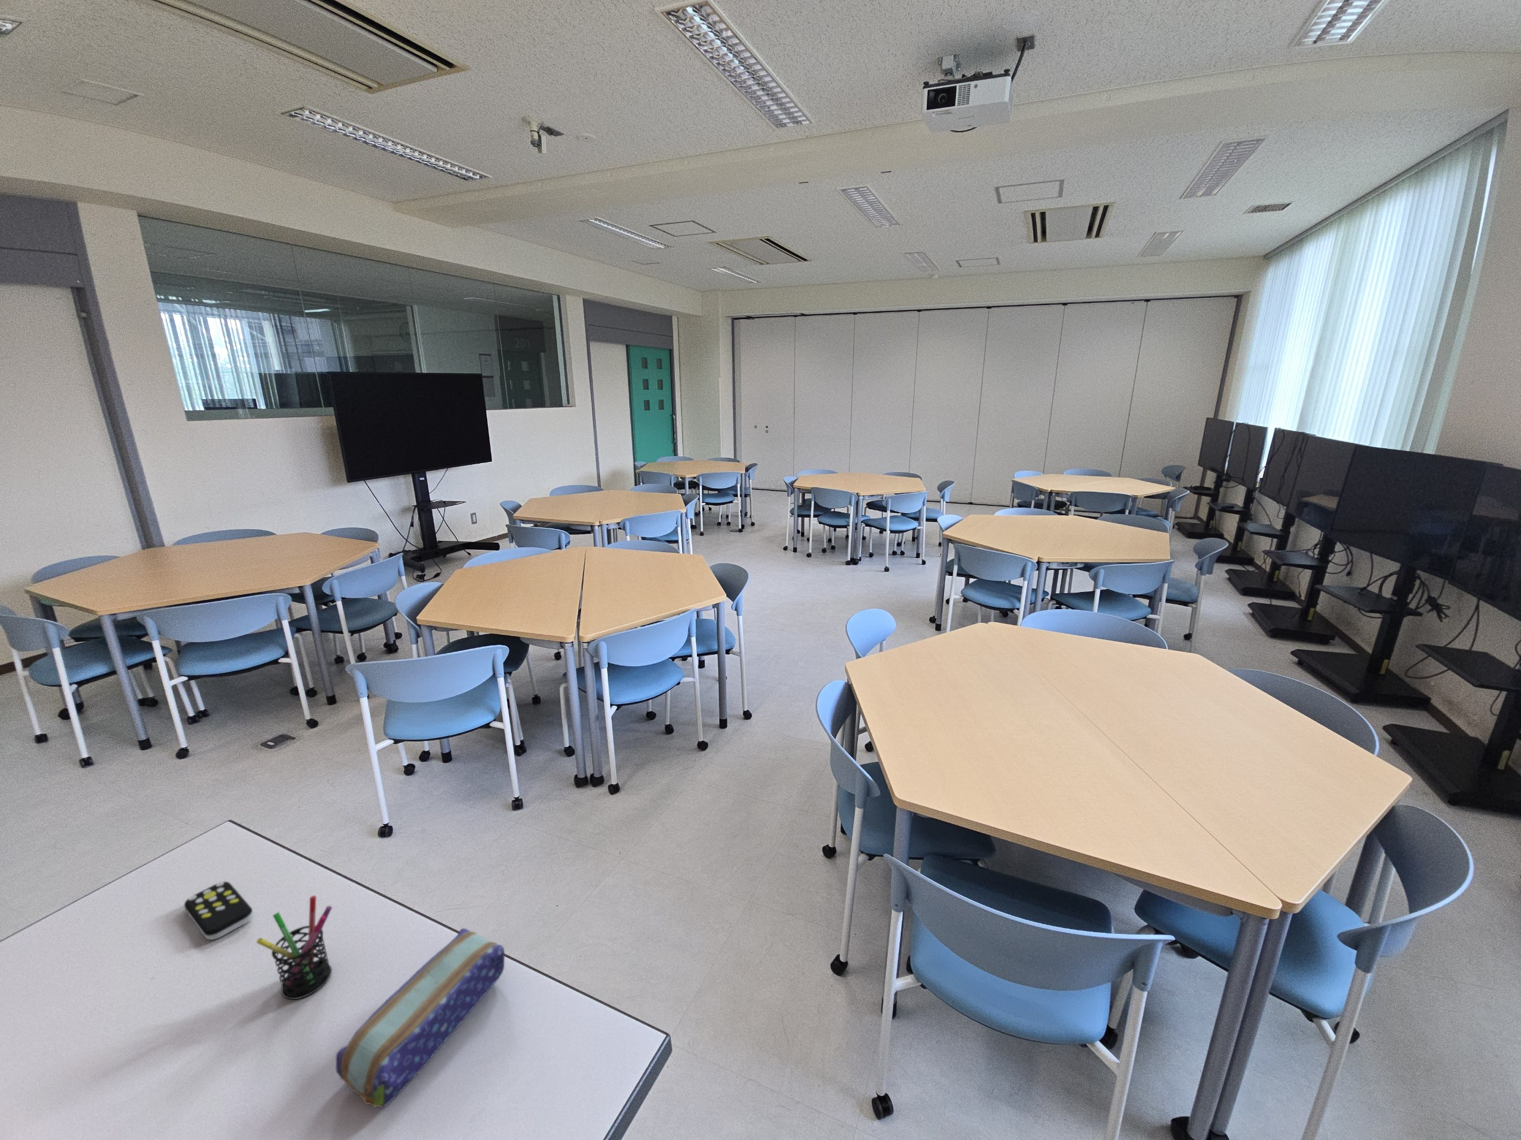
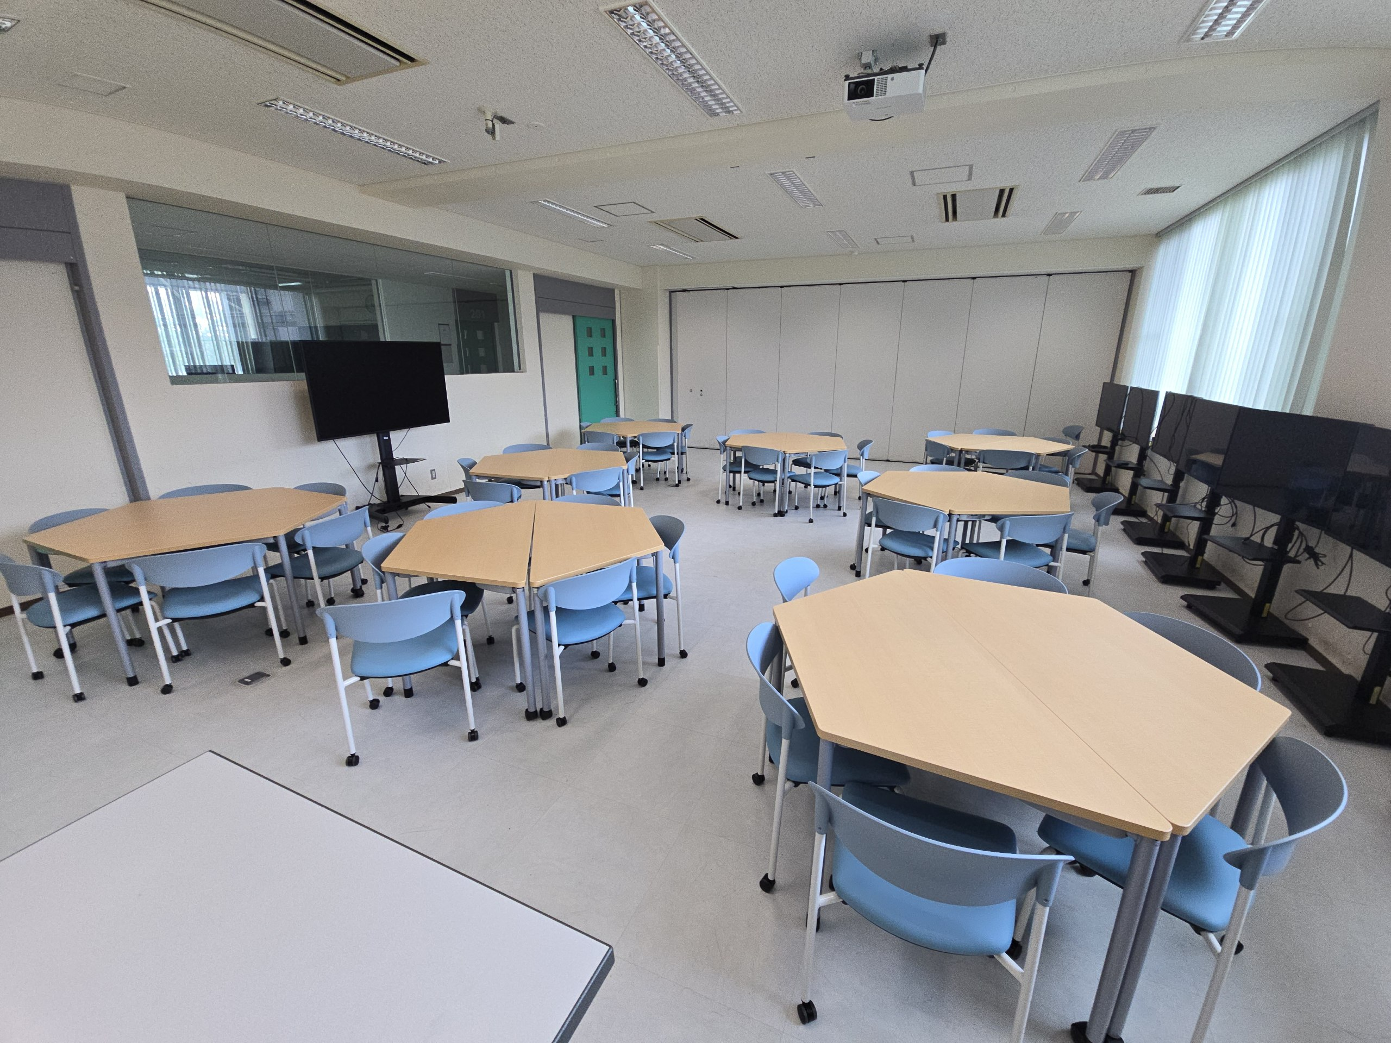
- remote control [183,881,254,940]
- pen holder [255,895,333,1000]
- pencil case [335,927,505,1108]
